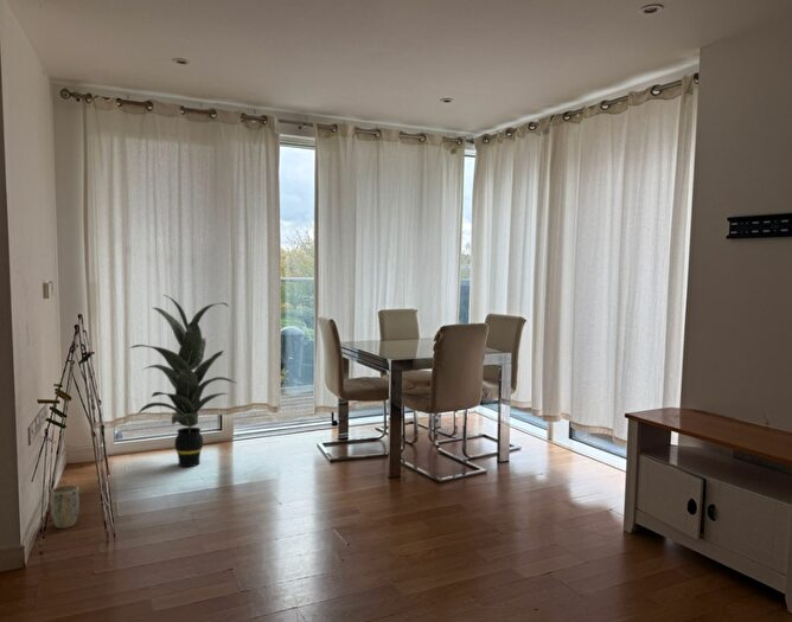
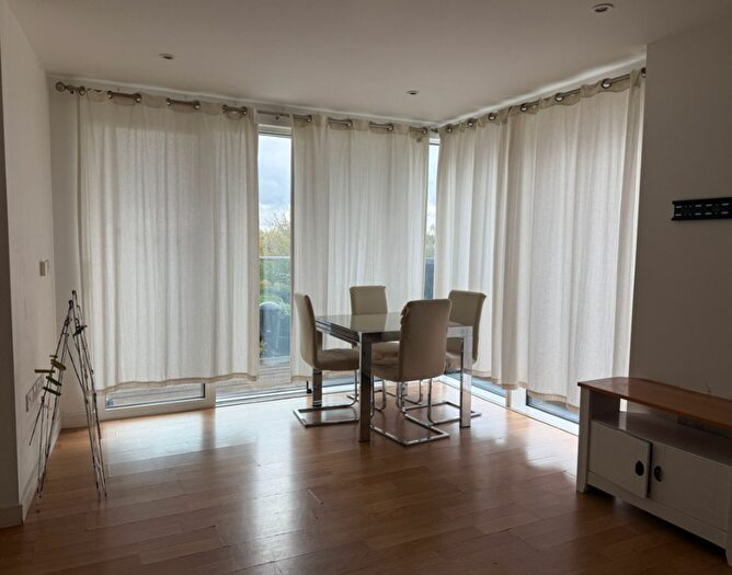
- indoor plant [129,294,238,468]
- plant pot [49,483,81,530]
